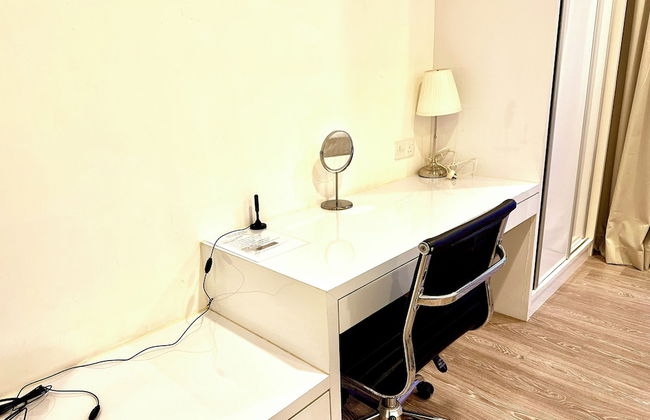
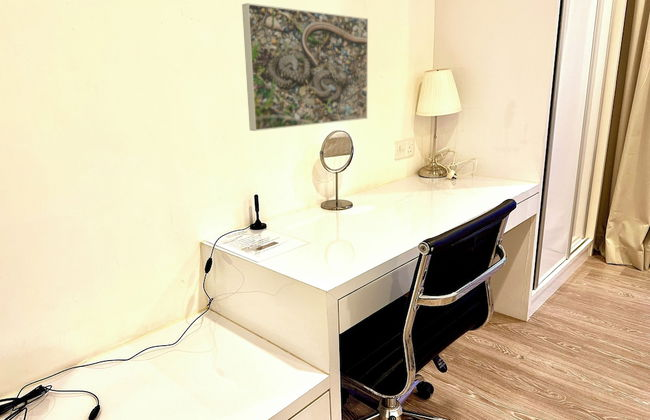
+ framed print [241,2,369,132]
